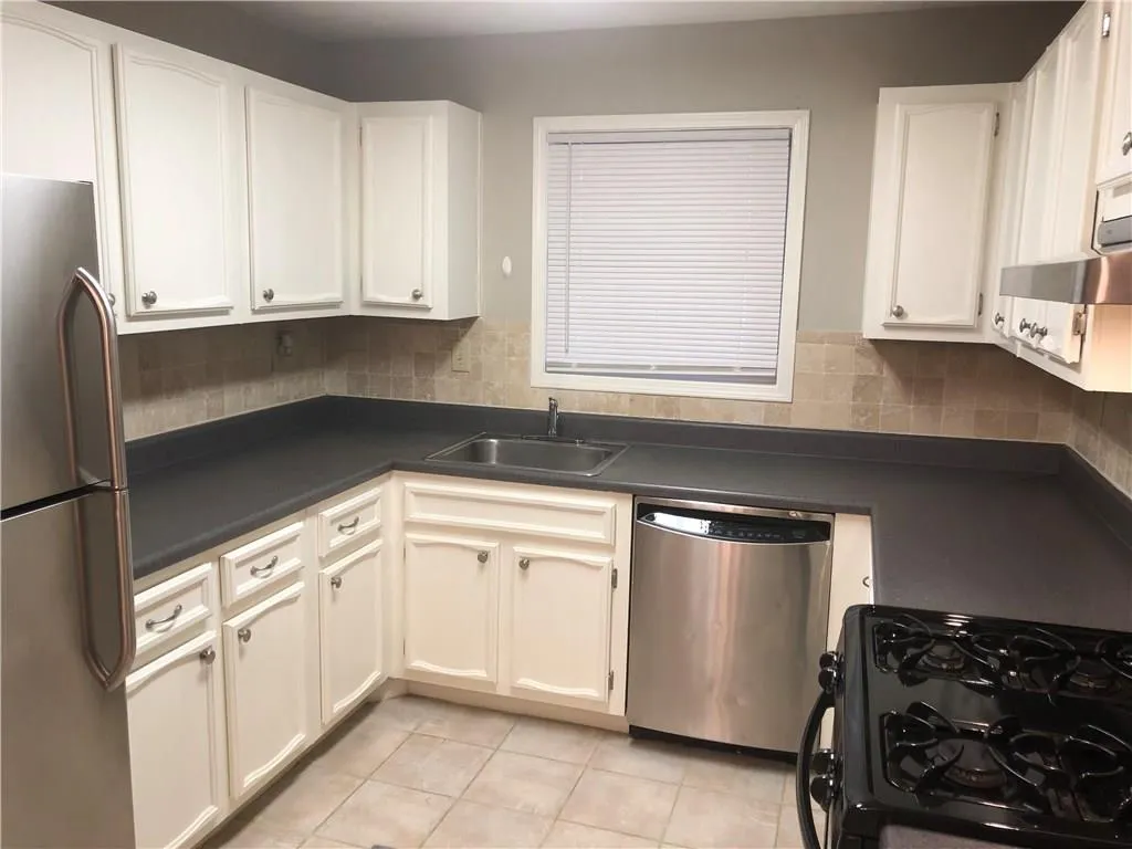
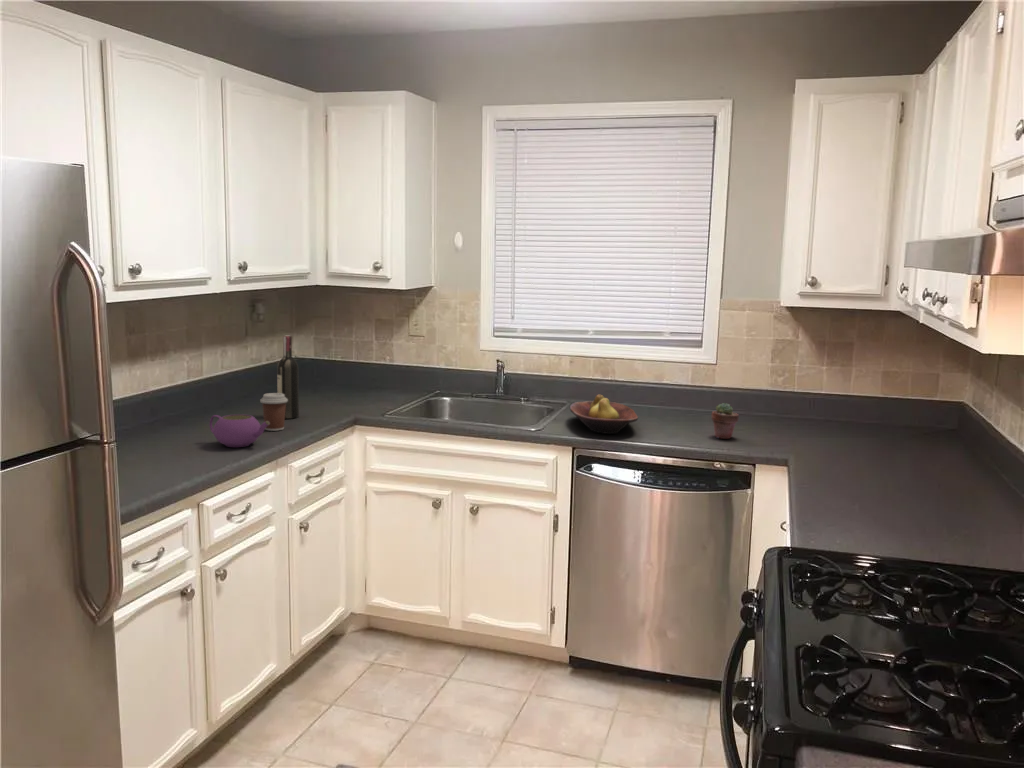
+ potted succulent [711,402,740,440]
+ coffee cup [259,392,288,432]
+ wine bottle [276,335,300,420]
+ fruit bowl [569,394,639,435]
+ teapot [209,413,270,448]
